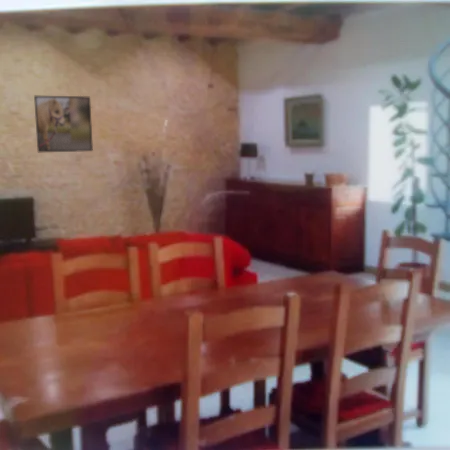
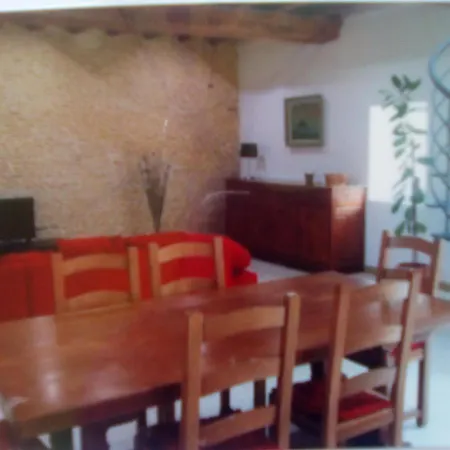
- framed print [33,95,94,153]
